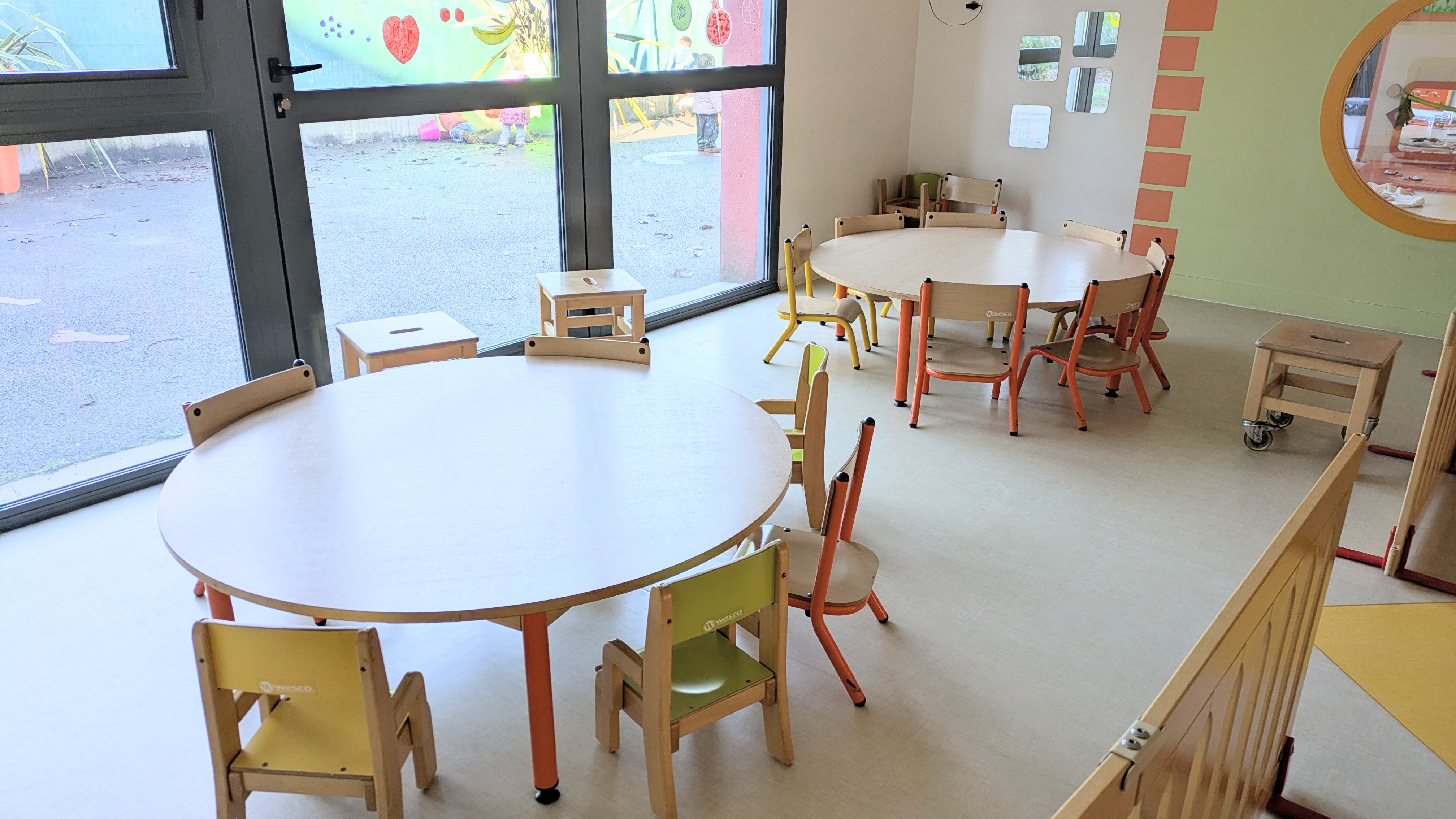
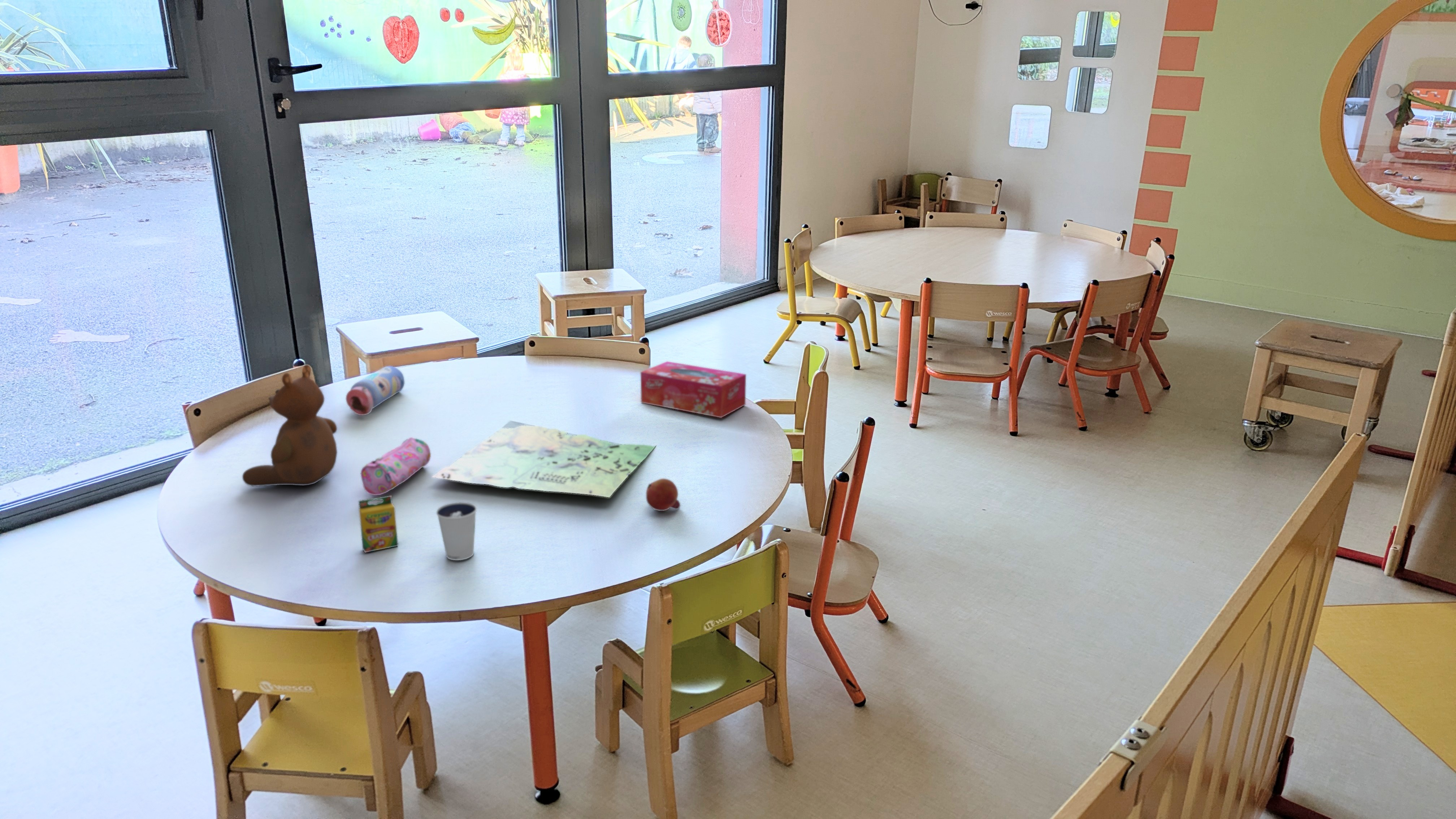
+ crayon box [358,495,399,553]
+ fruit [646,478,681,511]
+ dixie cup [436,502,477,561]
+ water bottle [346,366,405,416]
+ board game [431,425,657,498]
+ teddy bear [242,364,338,487]
+ tissue box [640,361,746,418]
+ pencil case [360,437,431,496]
